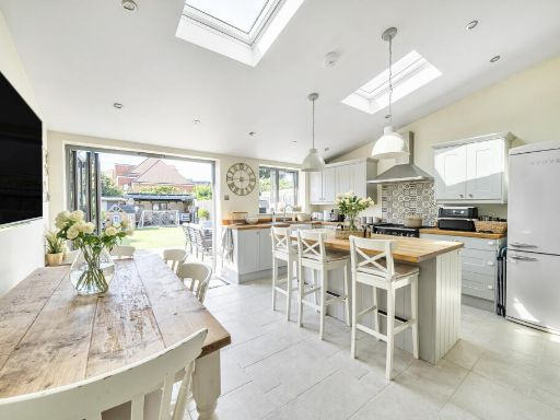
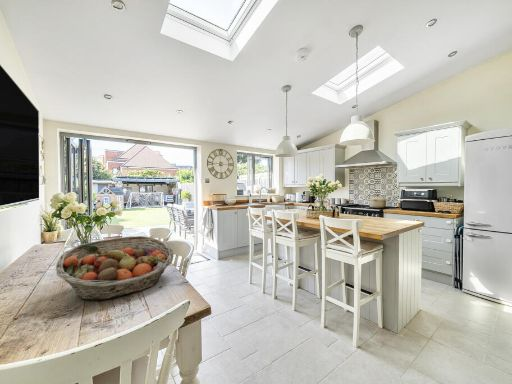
+ fruit basket [55,235,174,301]
